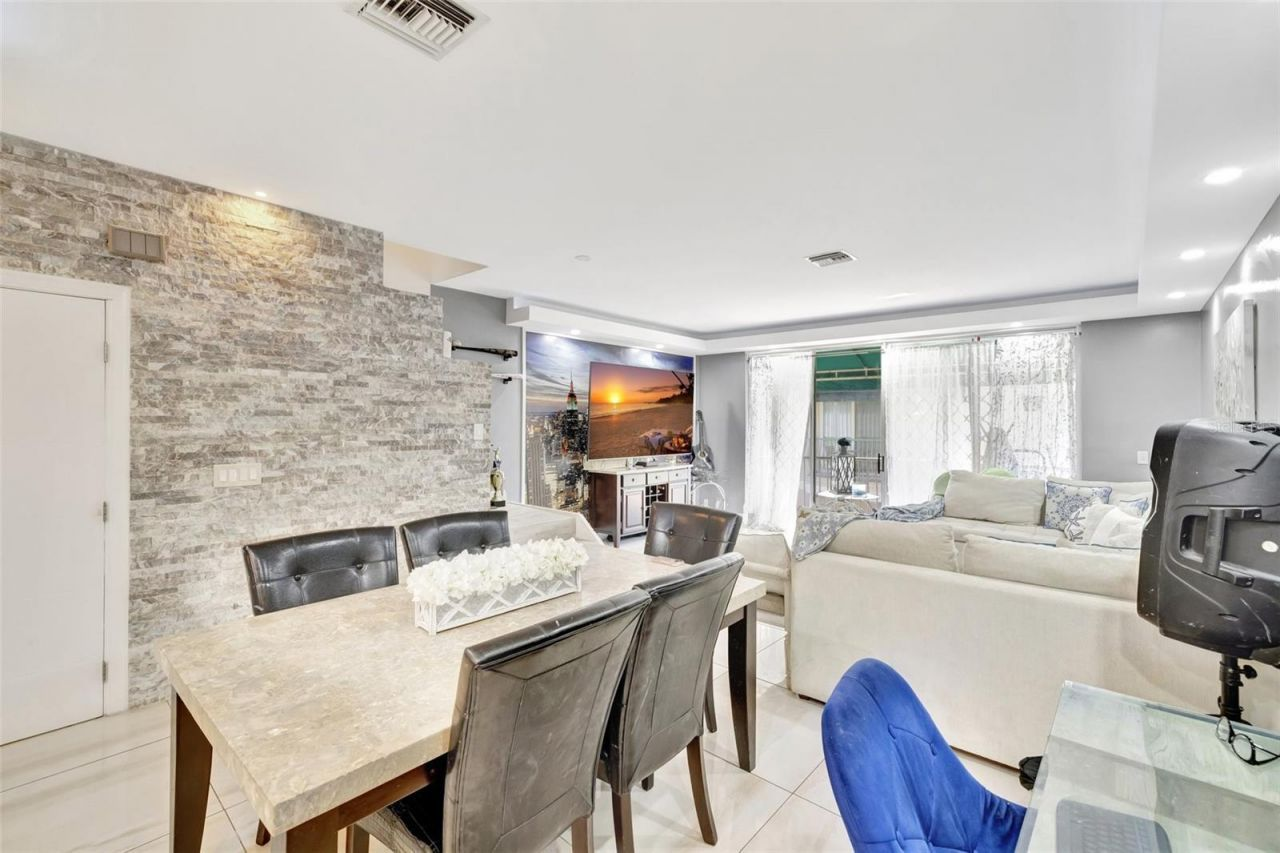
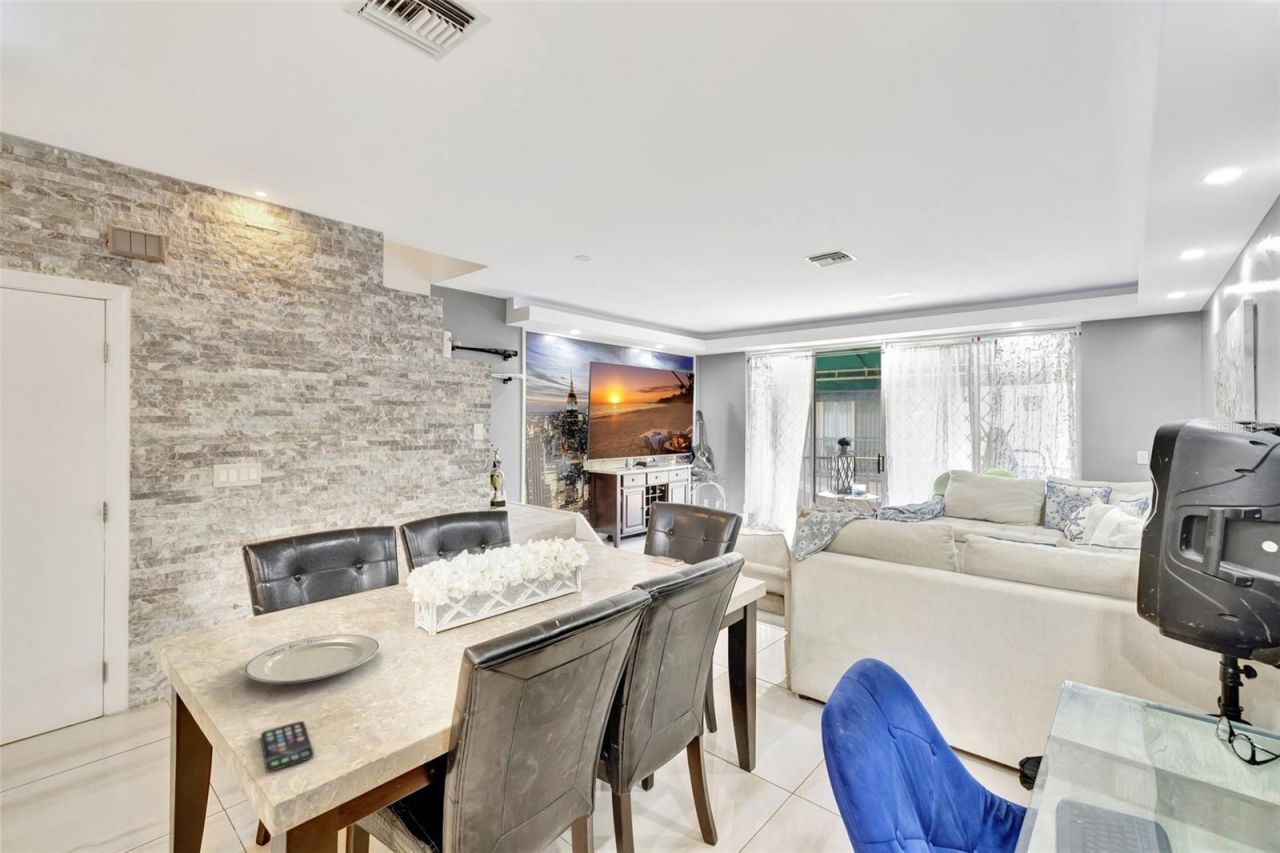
+ chinaware [243,633,381,685]
+ smartphone [260,720,315,772]
